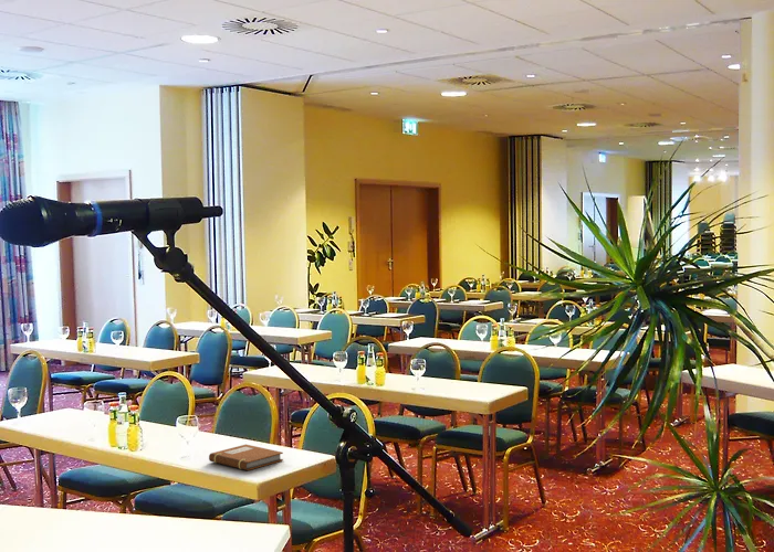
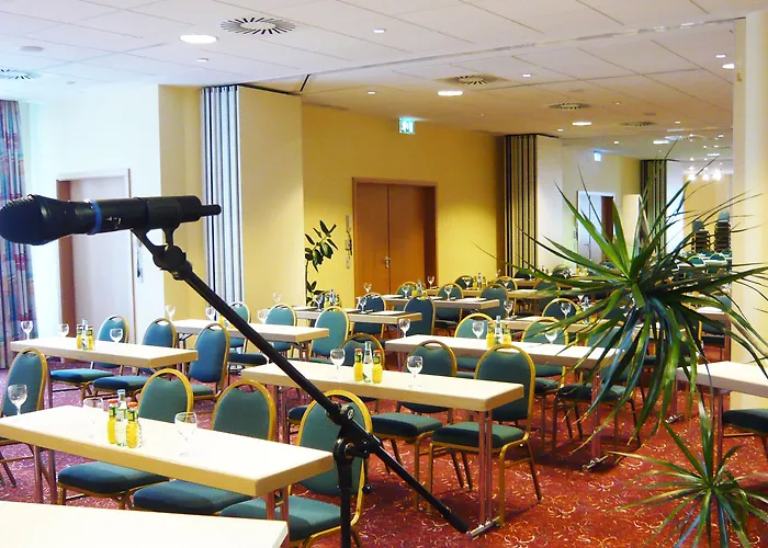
- notebook [208,444,284,471]
